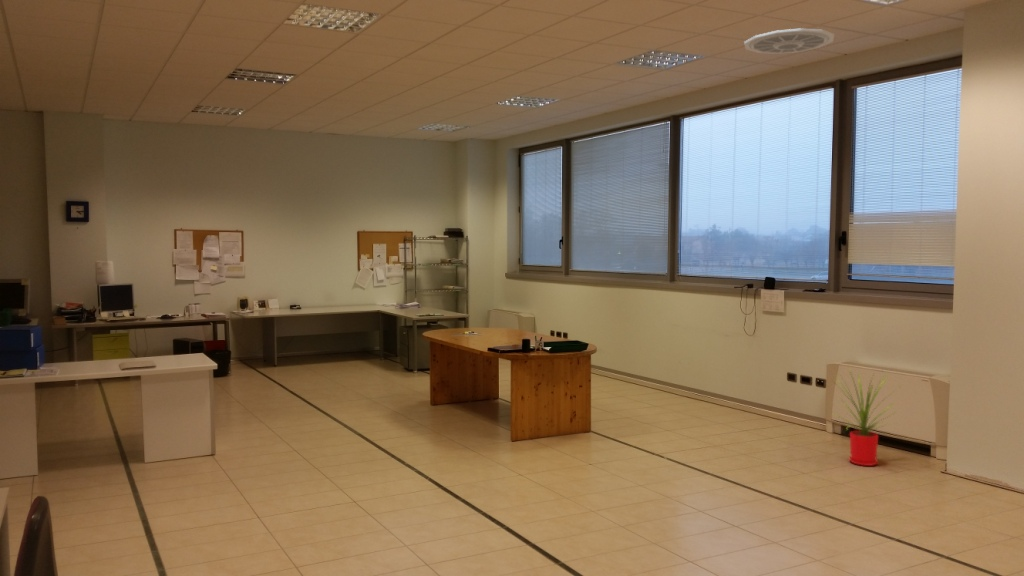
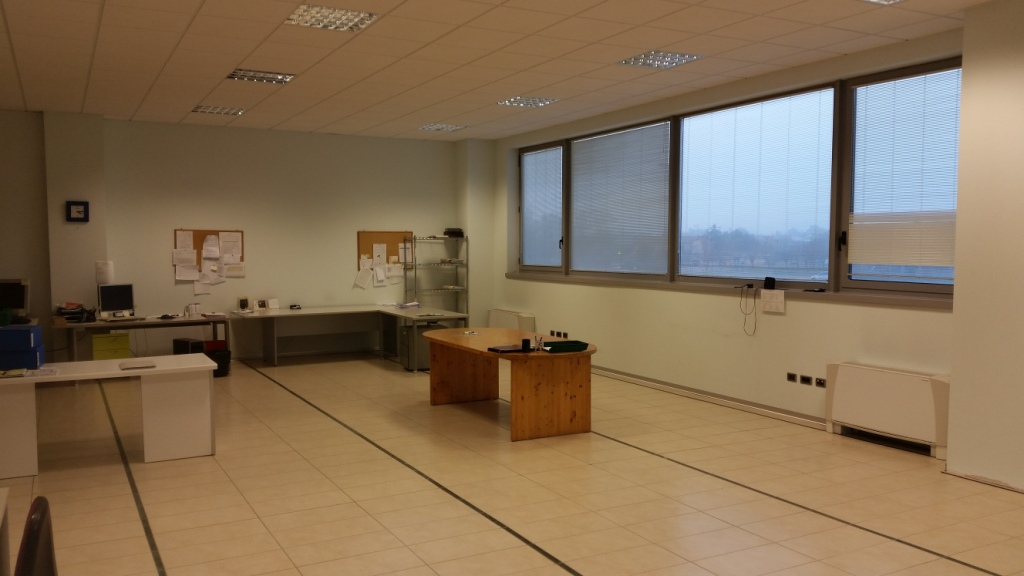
- house plant [826,364,904,467]
- ceiling vent [743,27,835,55]
